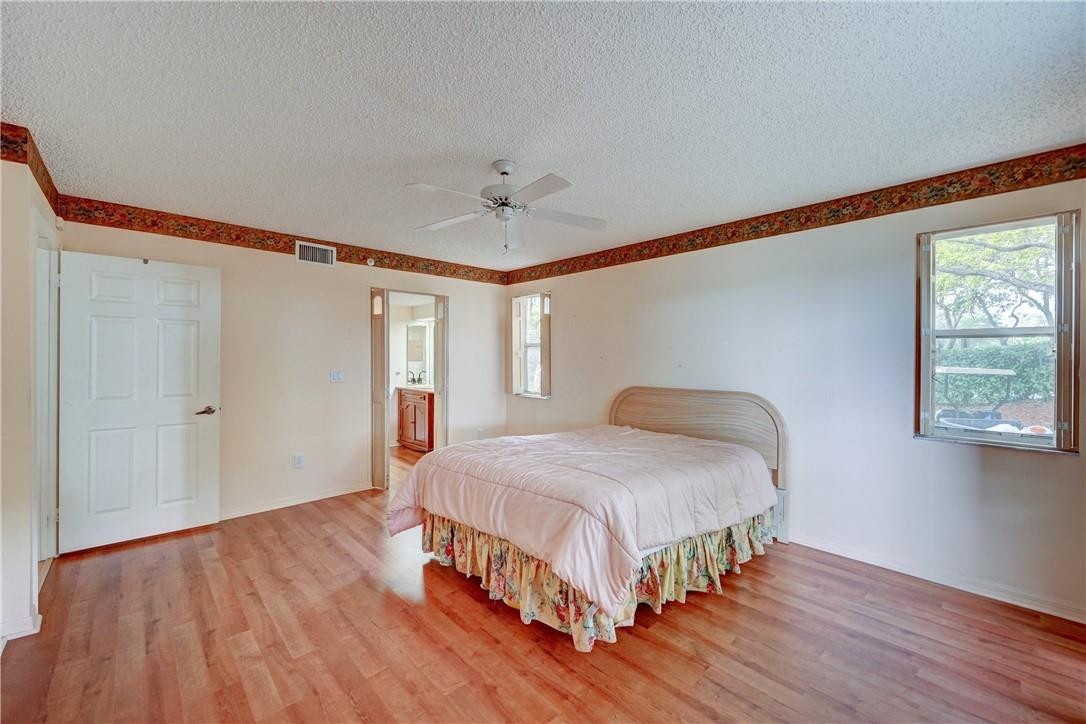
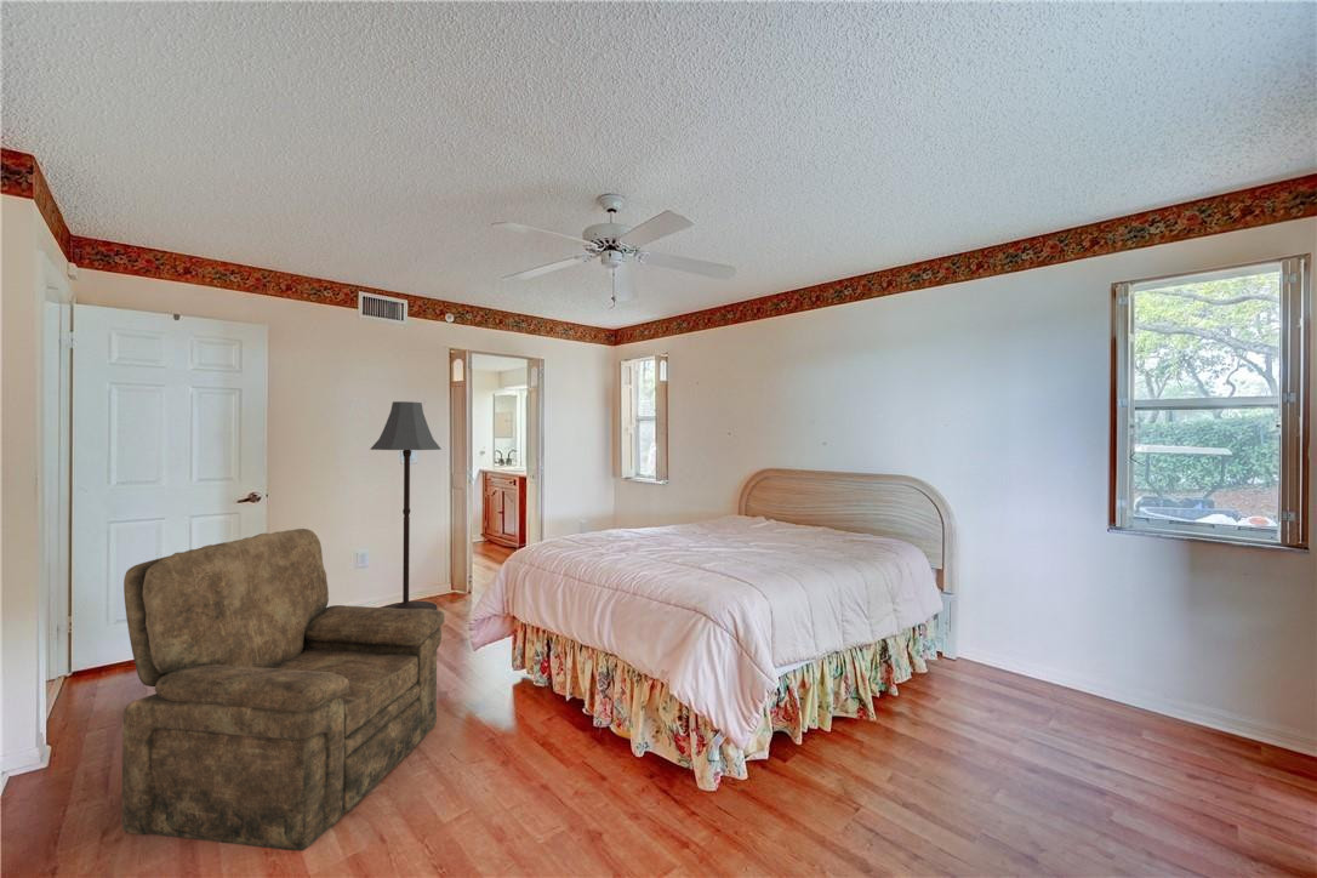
+ armchair [121,528,445,851]
+ floor lamp [369,400,443,610]
